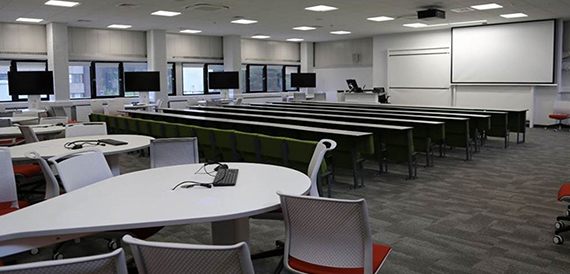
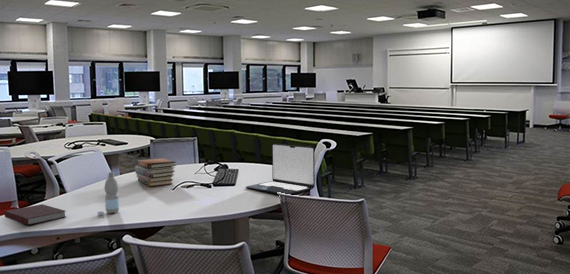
+ laptop [245,143,316,195]
+ notebook [3,203,67,226]
+ book stack [134,157,177,187]
+ water bottle [96,171,120,216]
